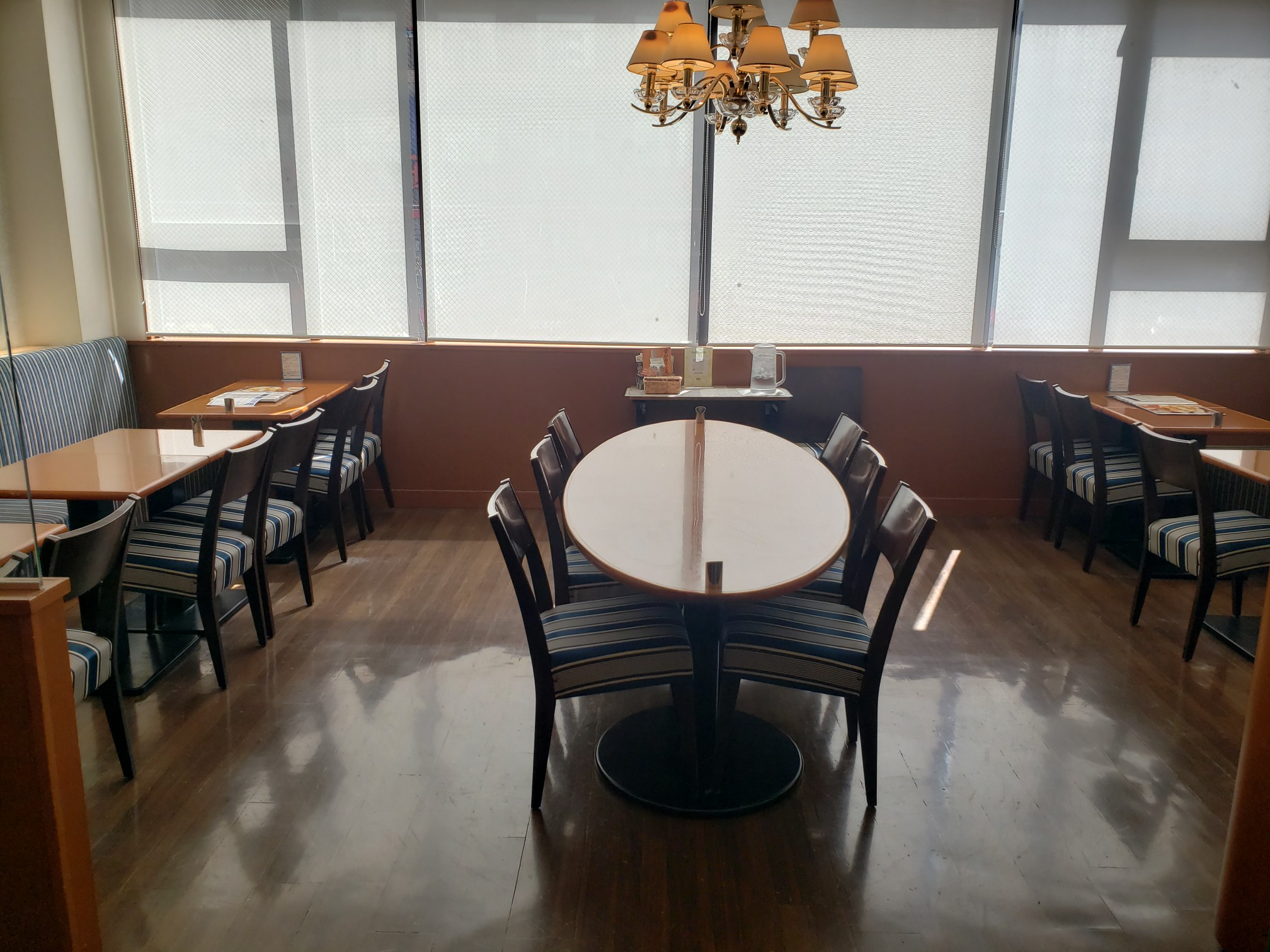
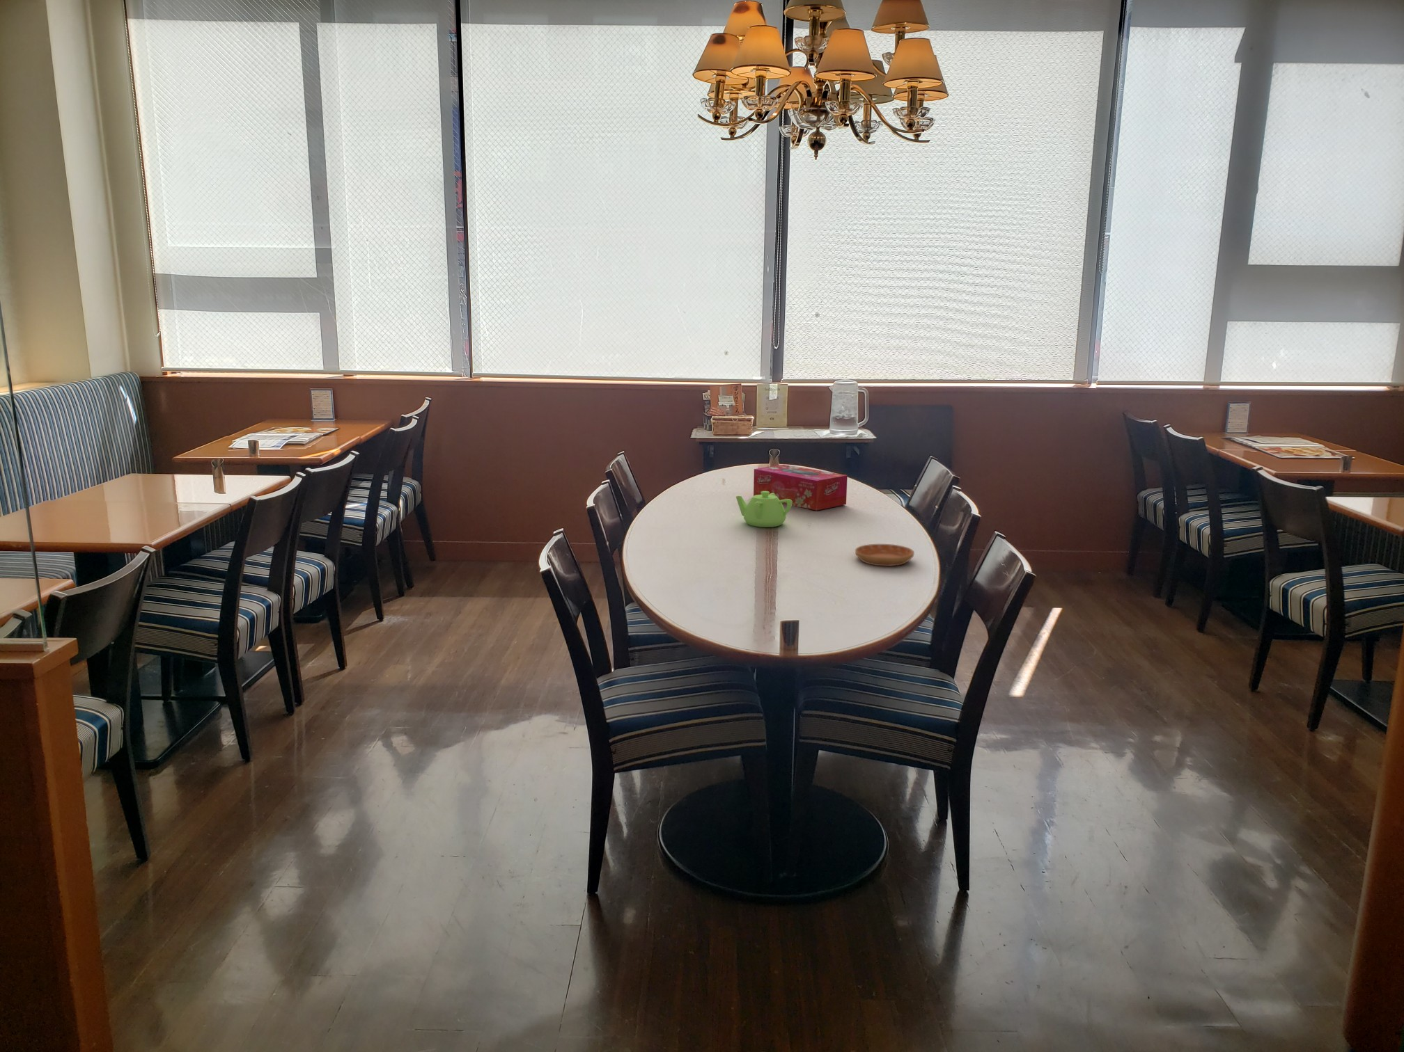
+ saucer [855,544,915,567]
+ tissue box [753,464,848,512]
+ teapot [735,492,793,528]
